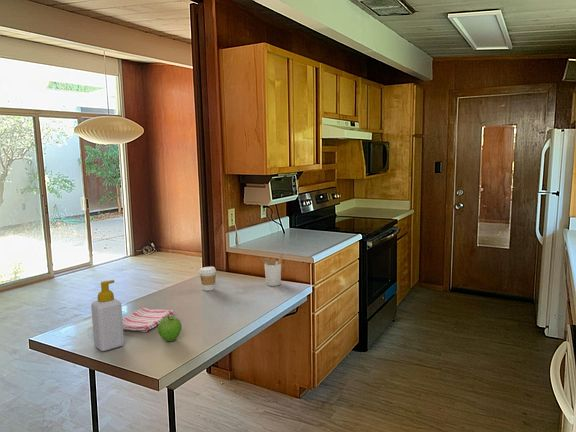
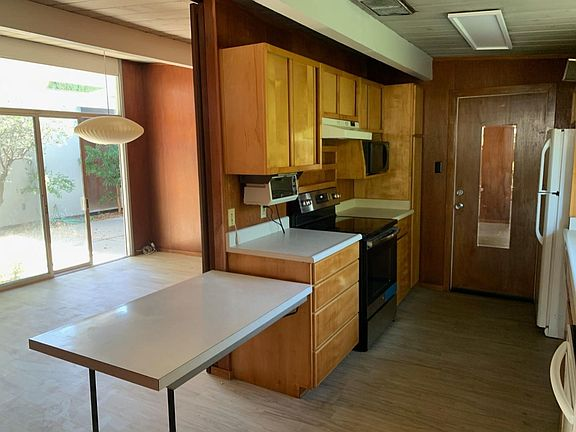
- soap bottle [90,279,125,352]
- fruit [157,315,183,342]
- utensil holder [260,253,284,287]
- coffee cup [199,266,217,292]
- dish towel [122,307,176,333]
